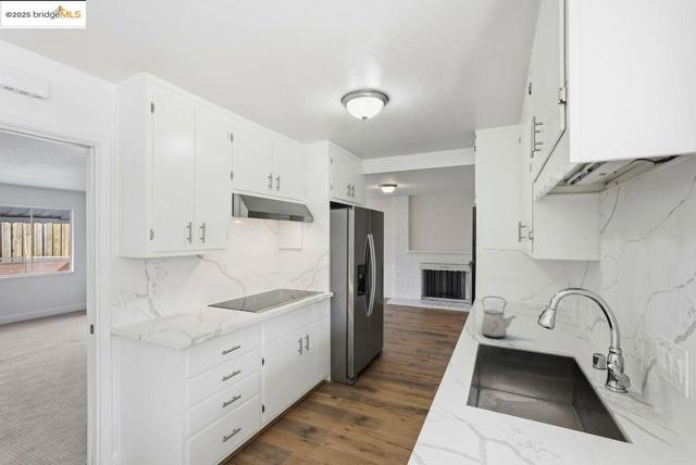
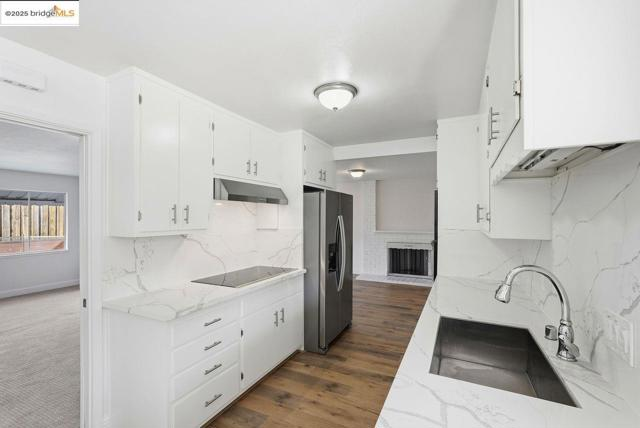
- kettle [481,296,518,339]
